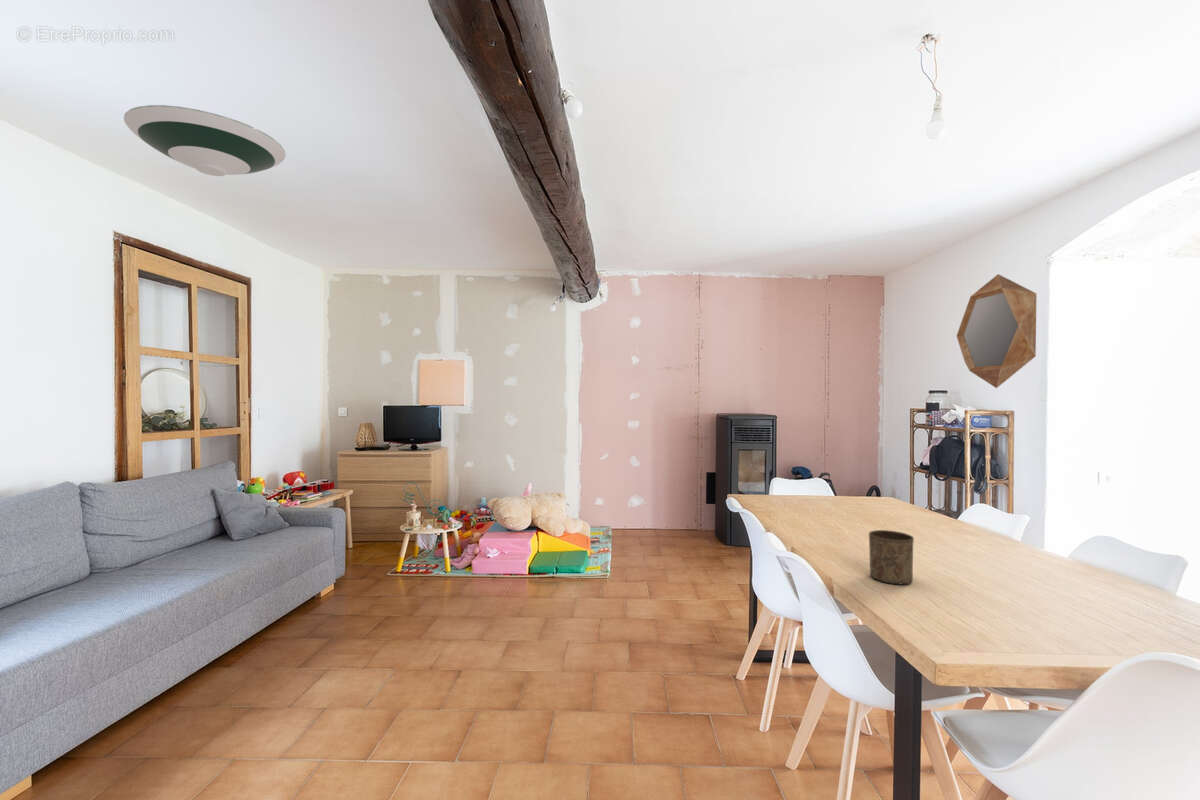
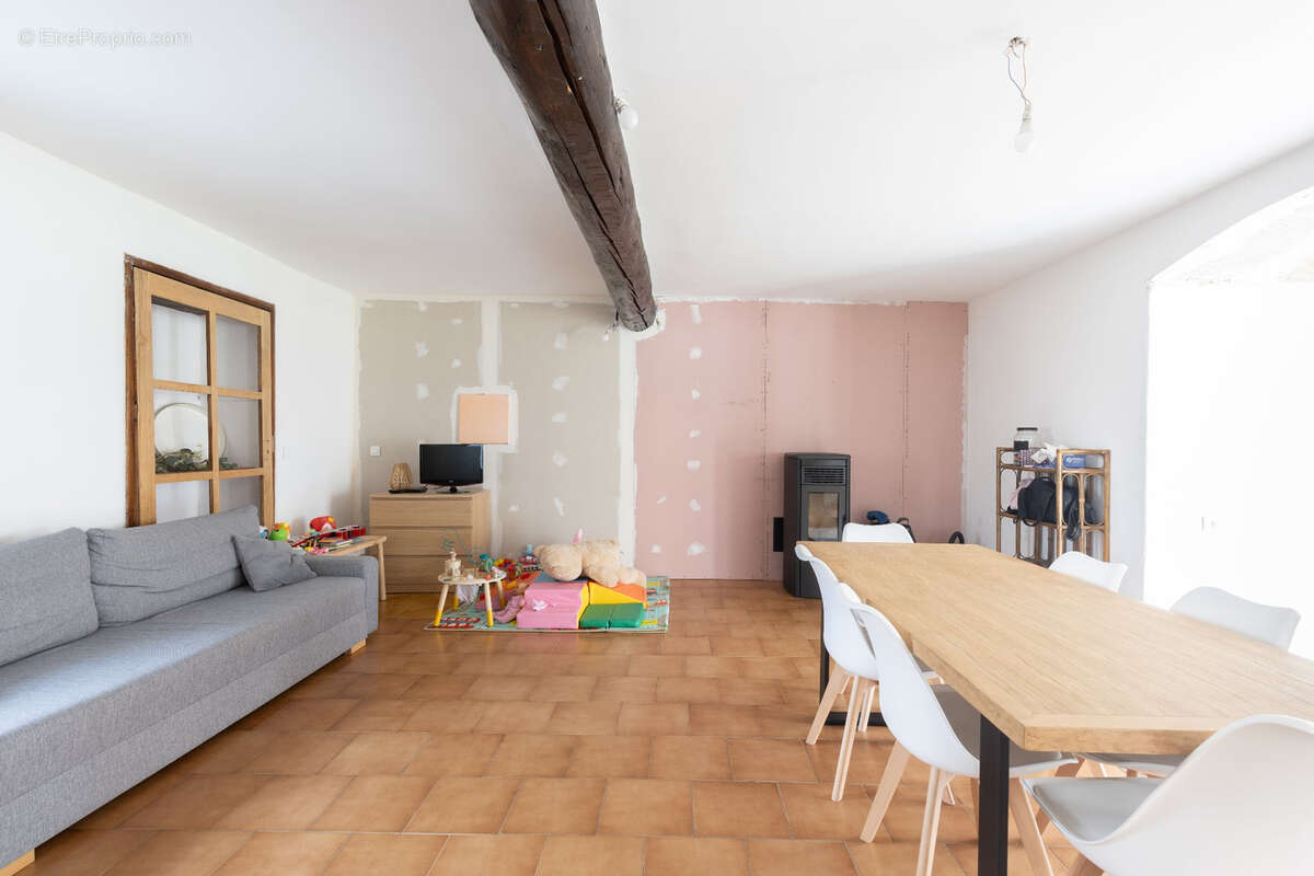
- home mirror [956,273,1038,389]
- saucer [123,104,287,177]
- cup [868,529,915,586]
